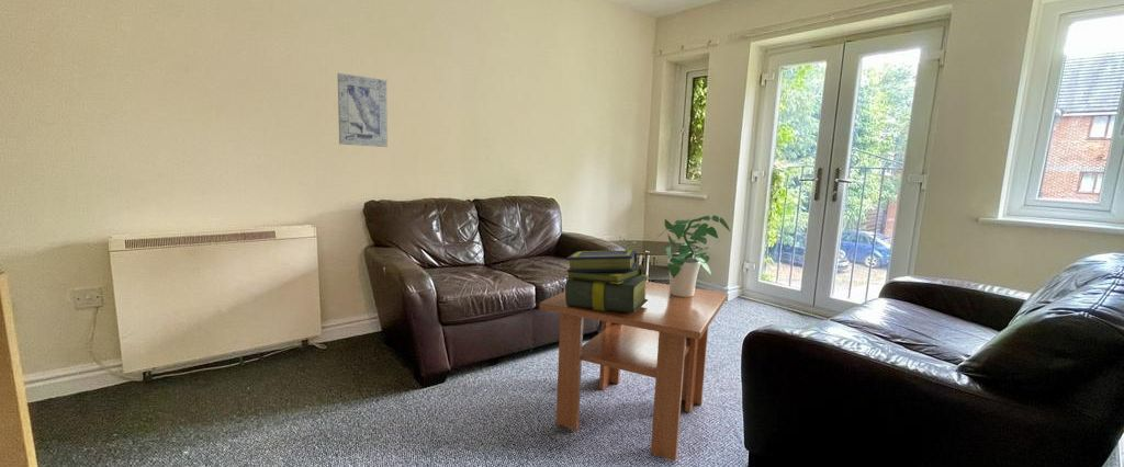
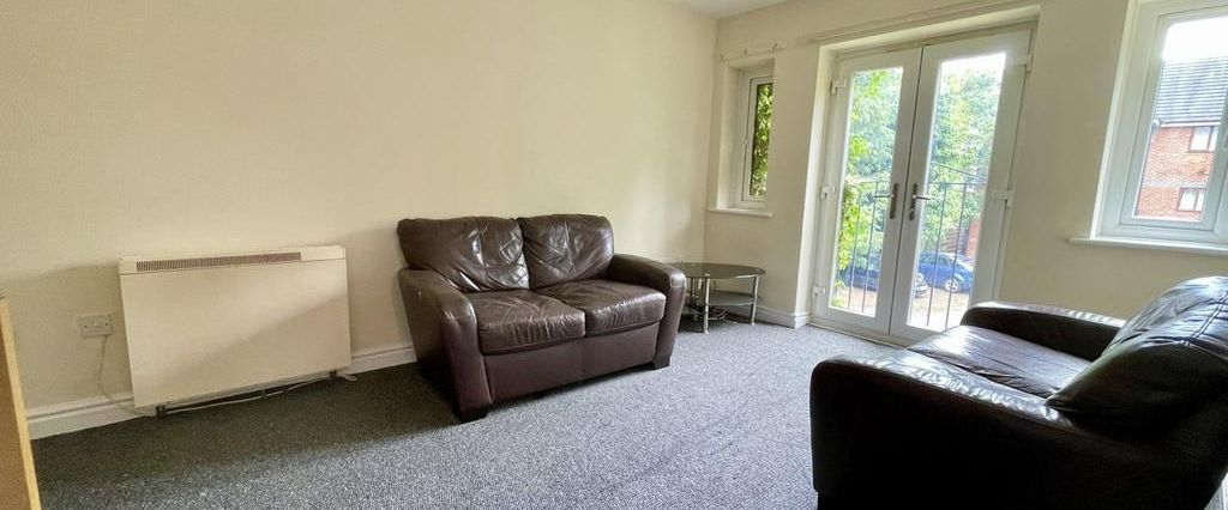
- stack of books [564,249,649,312]
- potted plant [653,215,732,297]
- coffee table [539,281,729,463]
- wall art [337,72,389,148]
